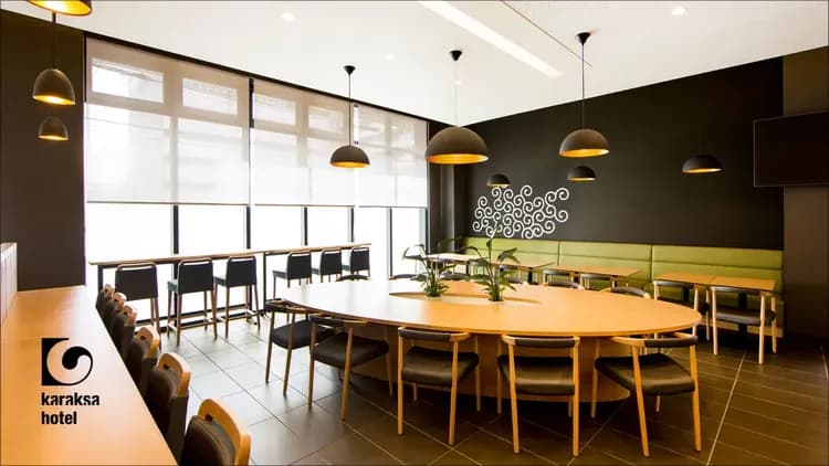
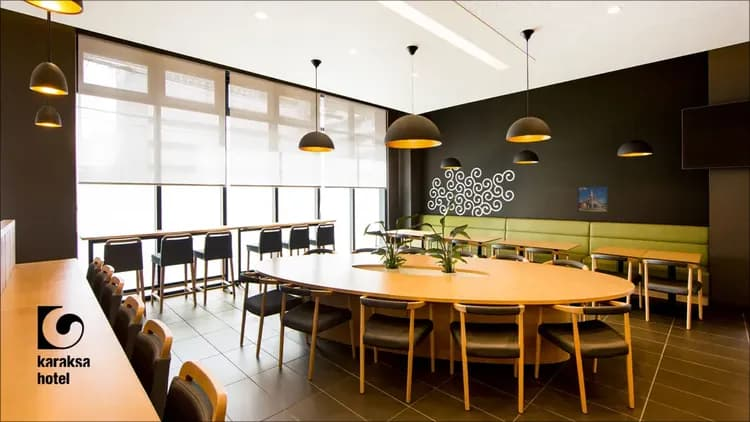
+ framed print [577,185,609,213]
